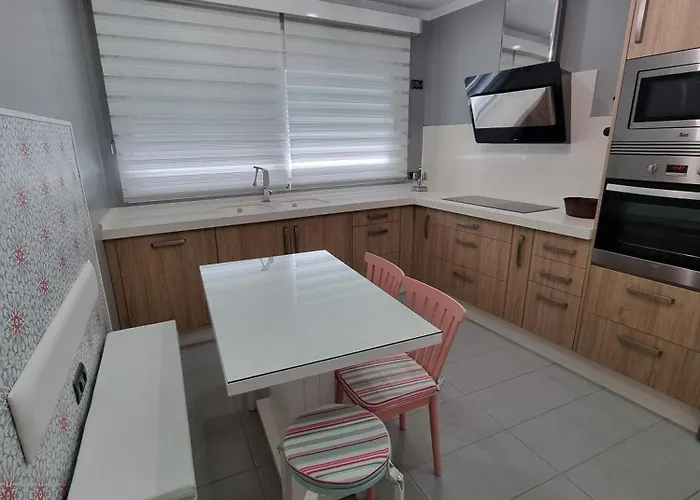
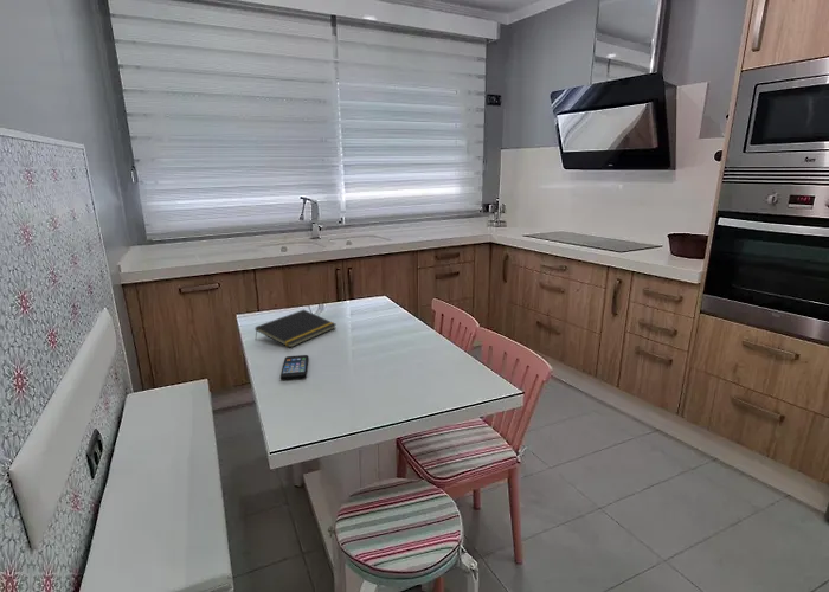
+ smartphone [279,354,310,381]
+ notepad [255,309,338,348]
